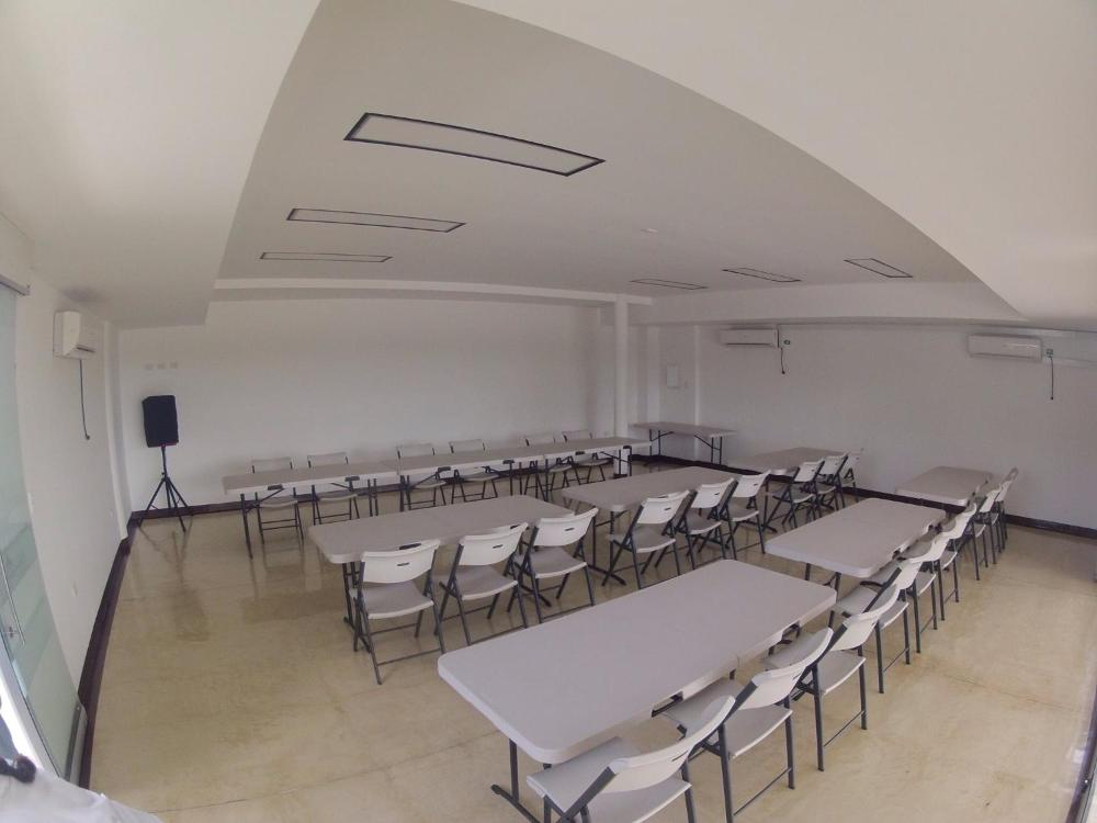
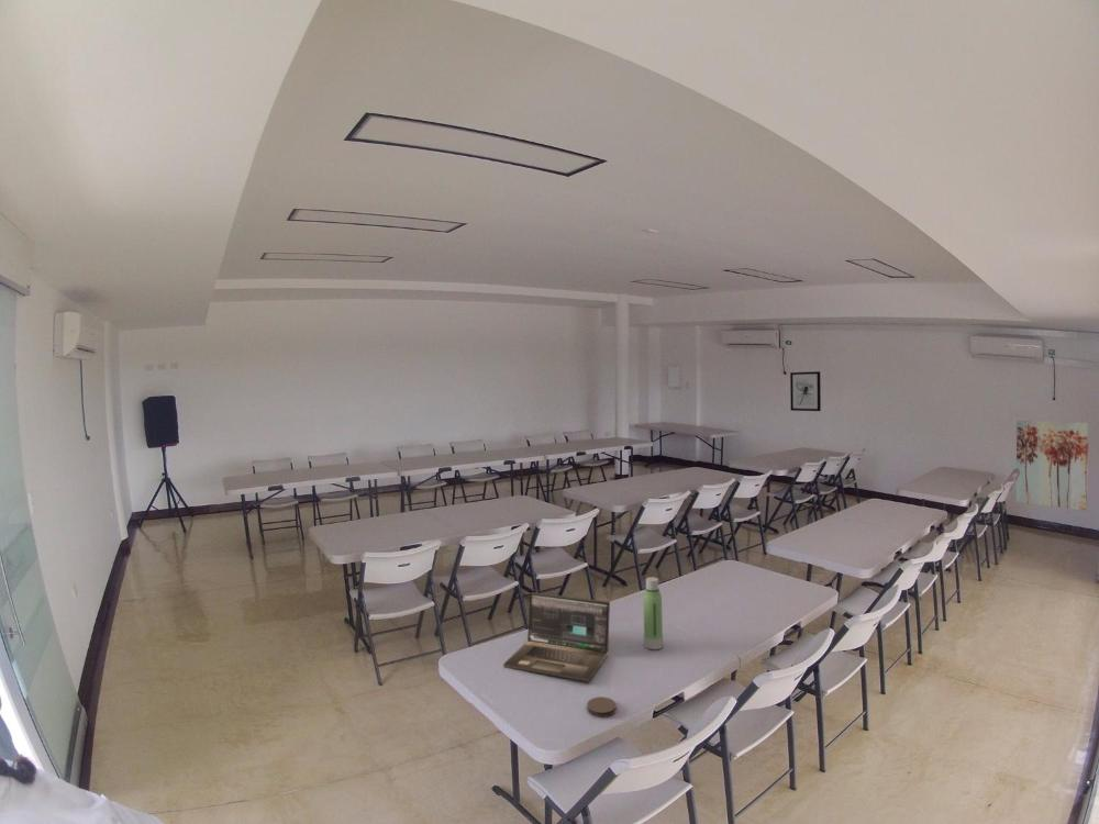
+ wall art [789,370,822,412]
+ wall art [1015,420,1089,512]
+ coaster [586,695,618,717]
+ laptop [502,591,611,682]
+ water bottle [642,576,664,650]
